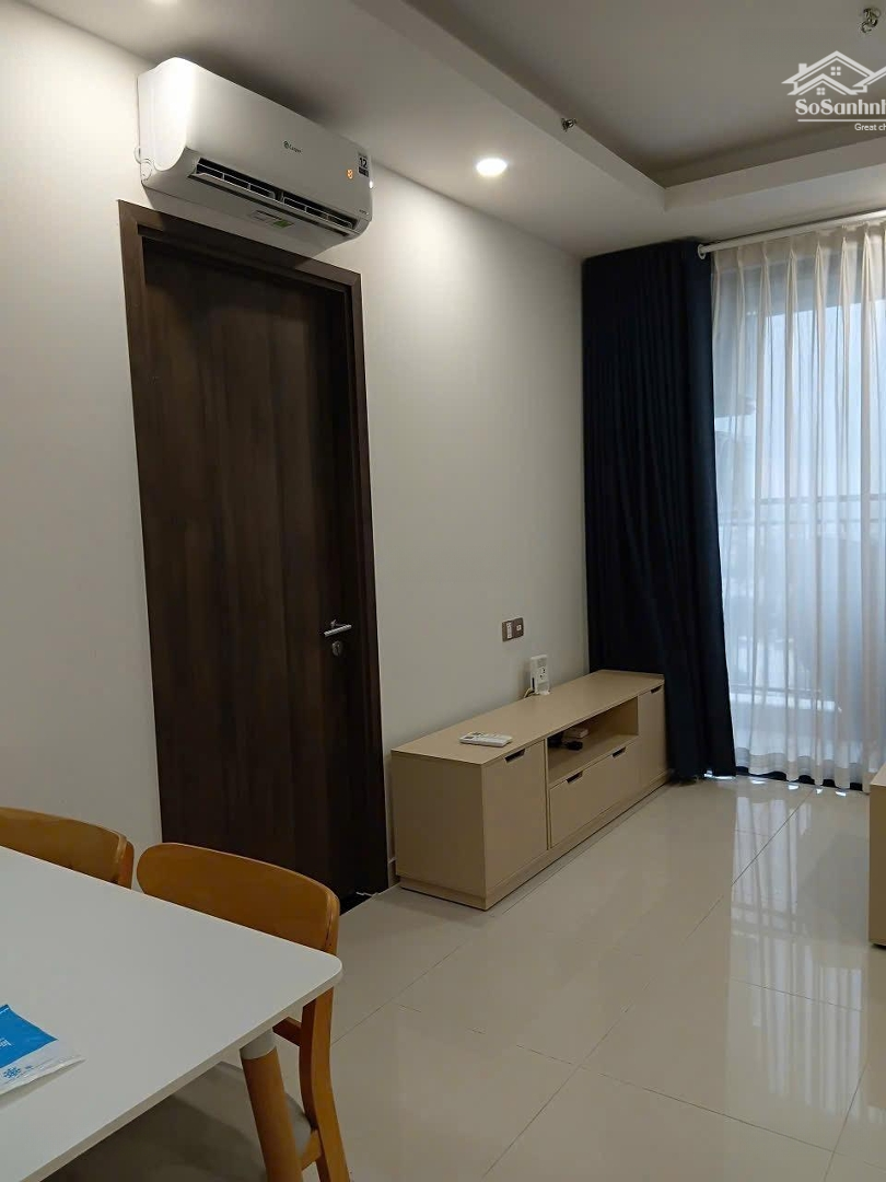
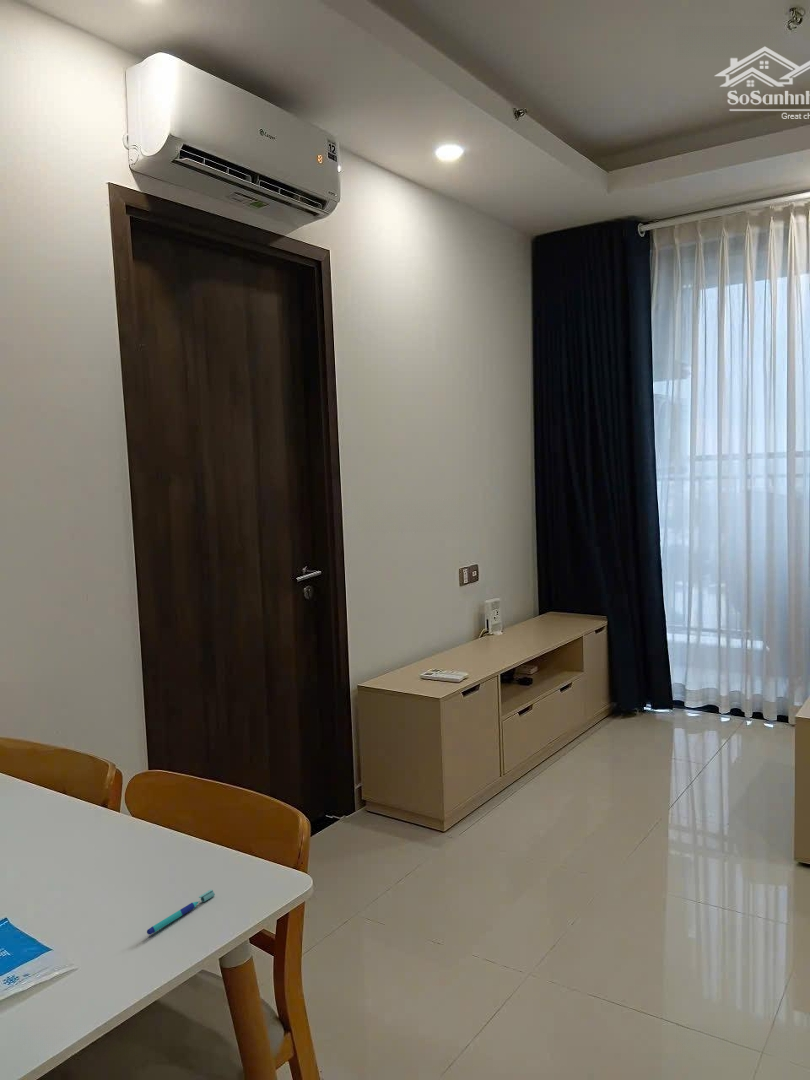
+ pen [146,889,216,935]
